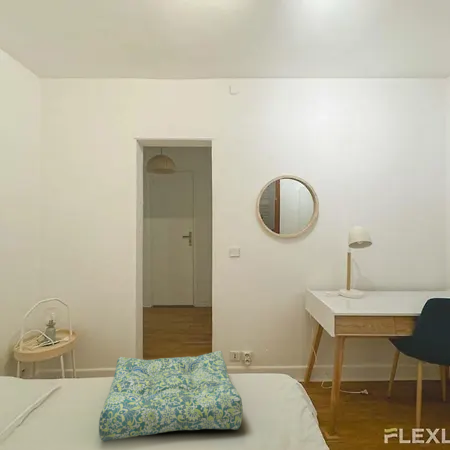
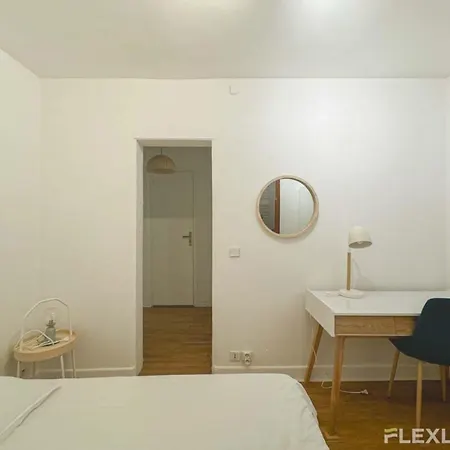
- seat cushion [98,350,243,443]
